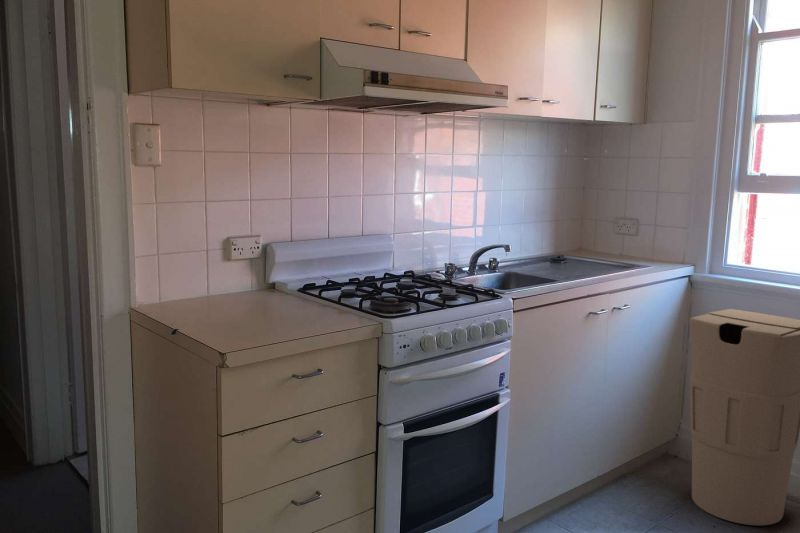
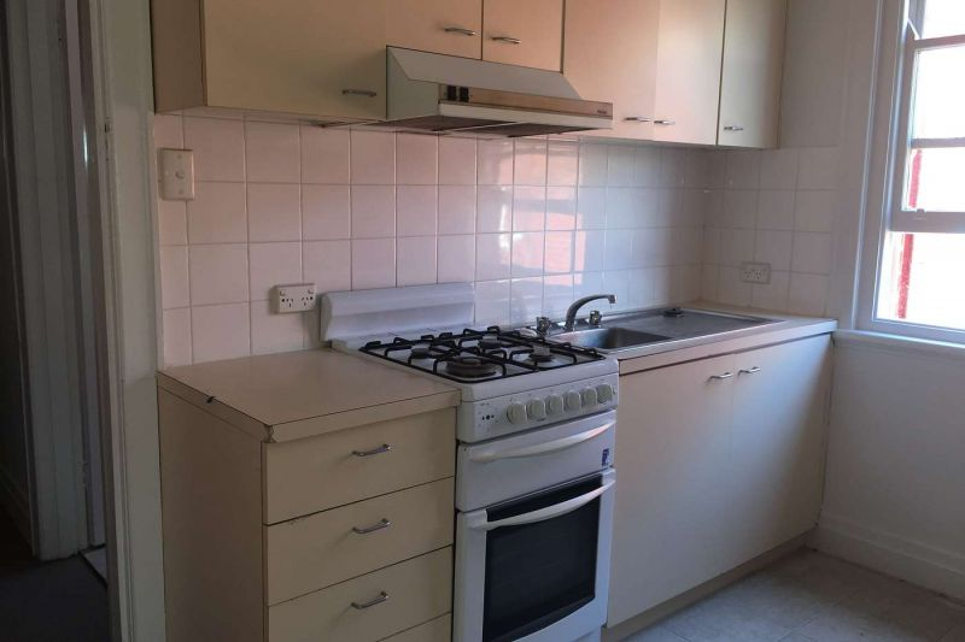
- trash can [688,308,800,526]
